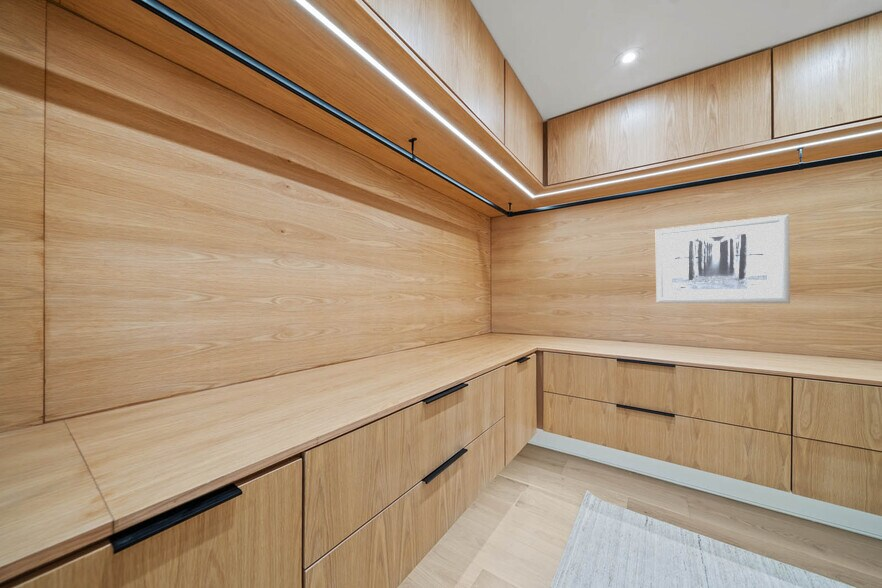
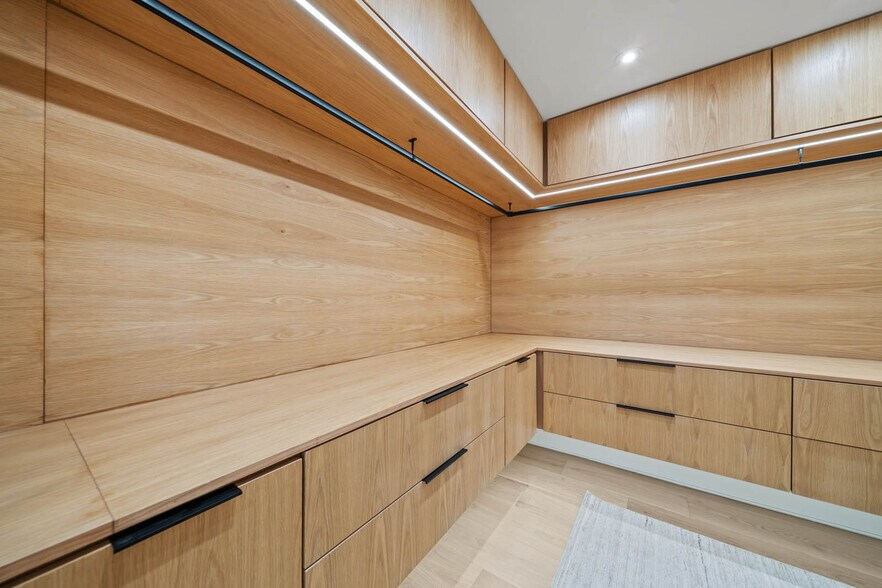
- wall art [655,214,791,304]
